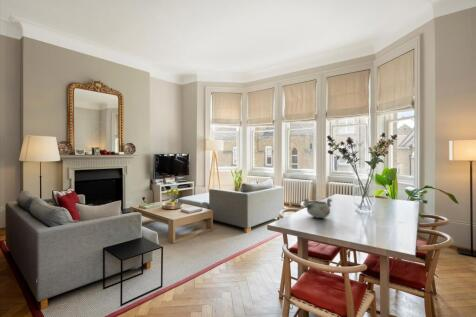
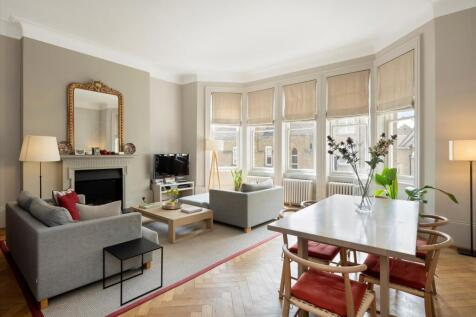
- decorative bowl [302,197,333,219]
